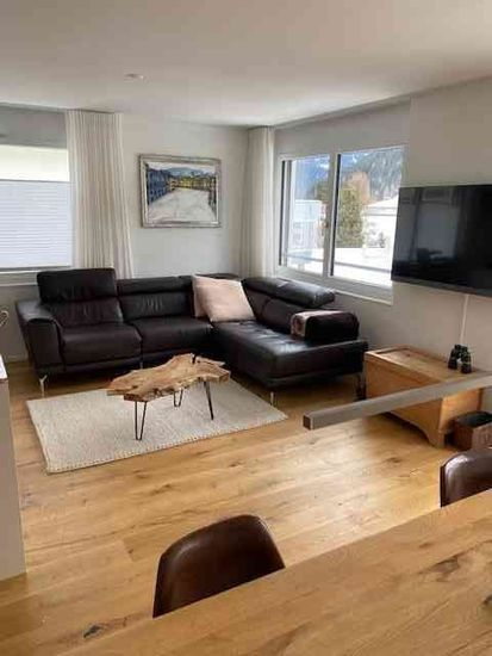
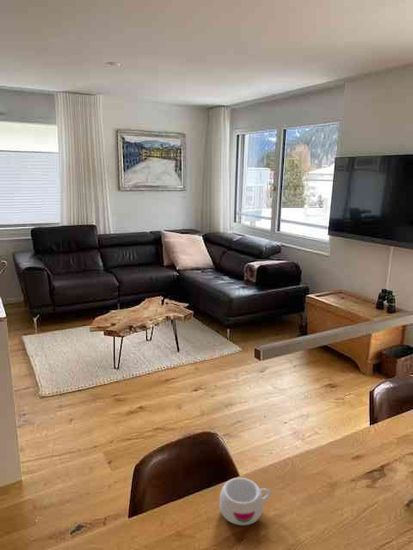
+ mug [218,477,272,526]
